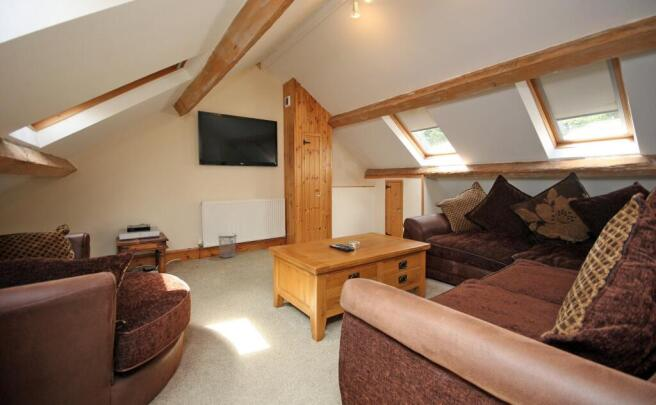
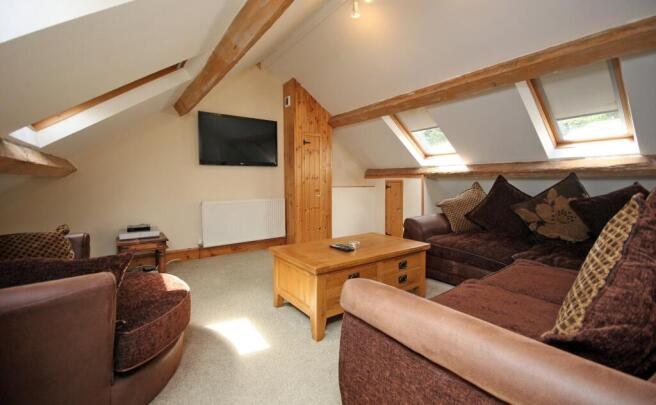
- wastebasket [217,233,237,259]
